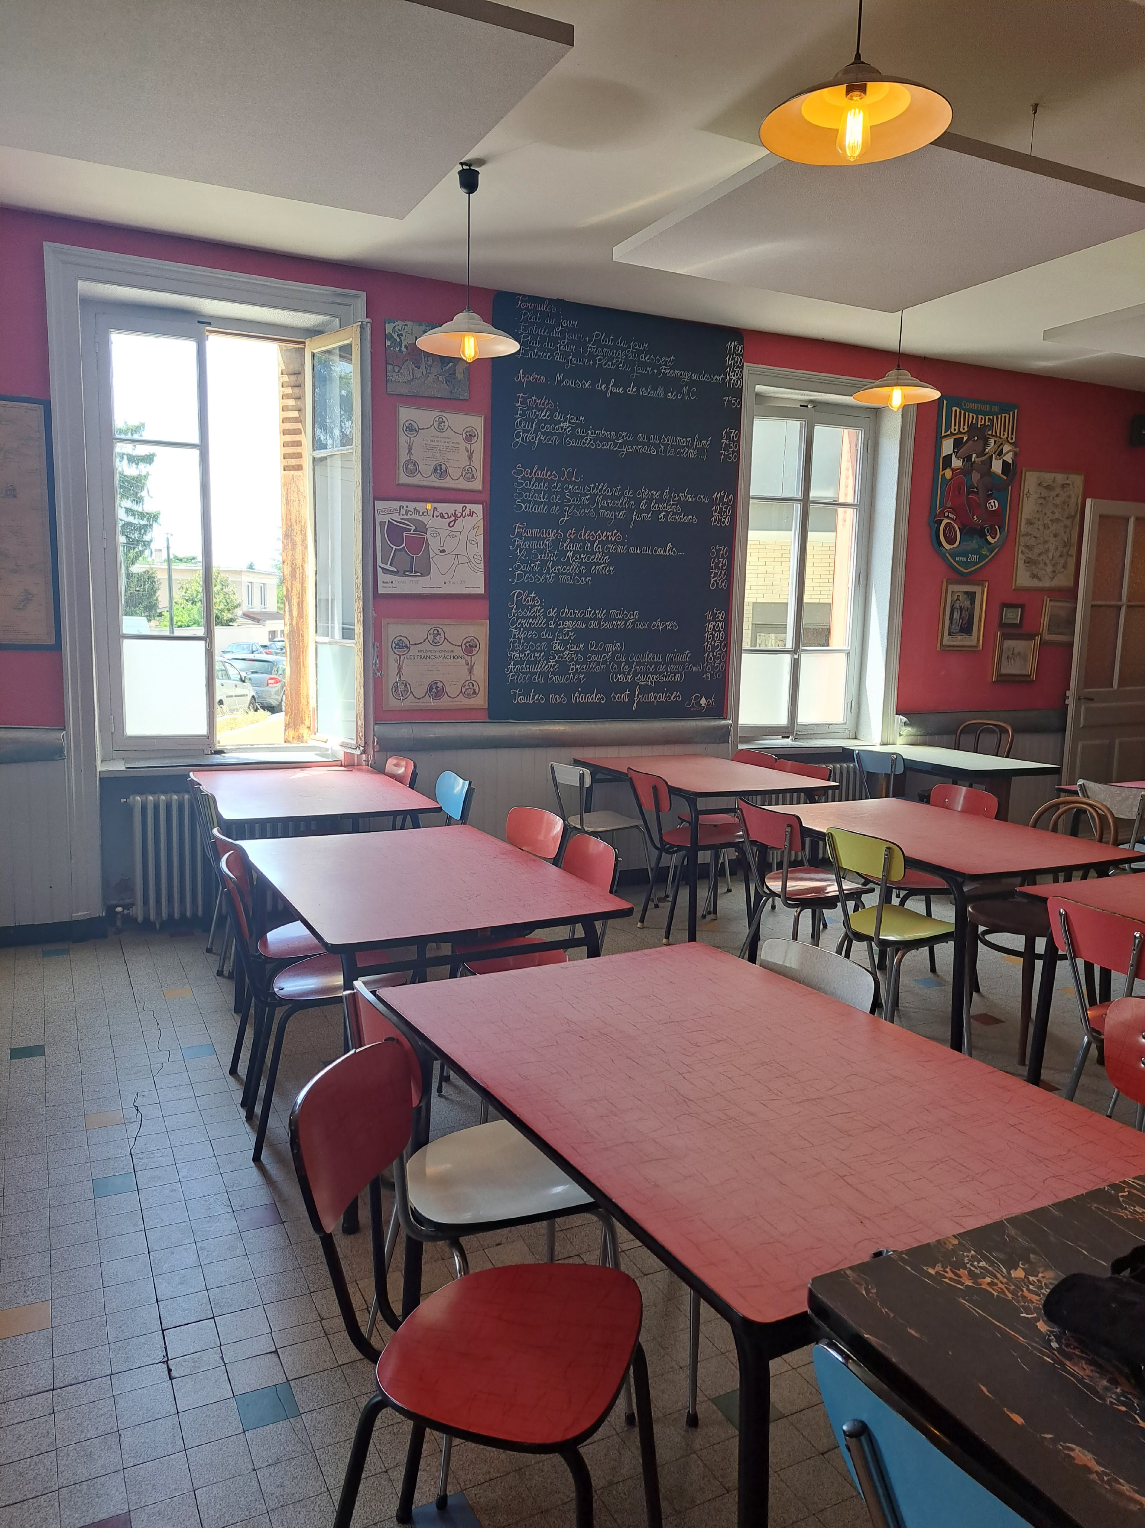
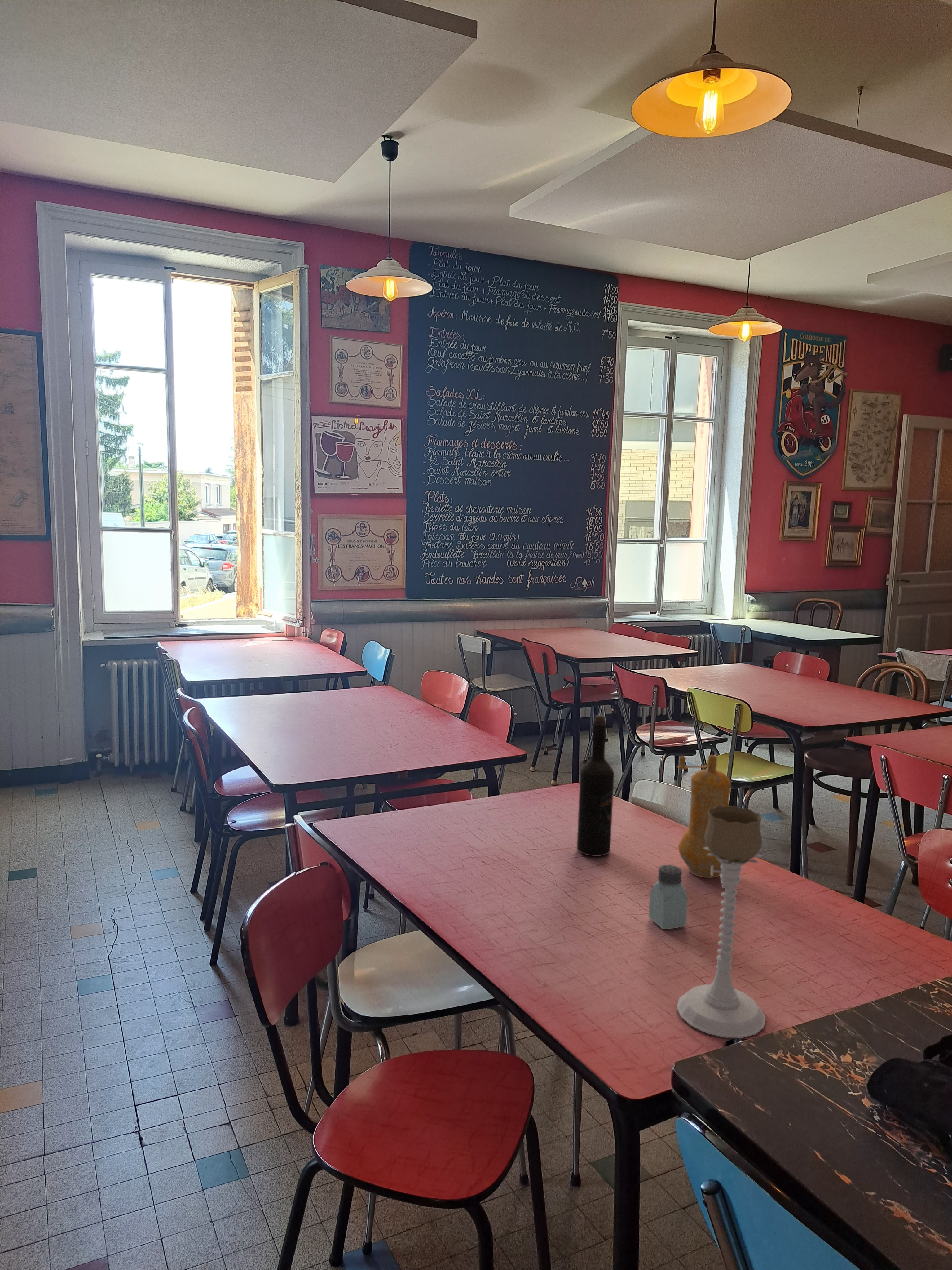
+ candle holder [676,805,766,1038]
+ saltshaker [648,864,688,930]
+ pepper mill [677,754,731,878]
+ wine bottle [576,715,615,856]
